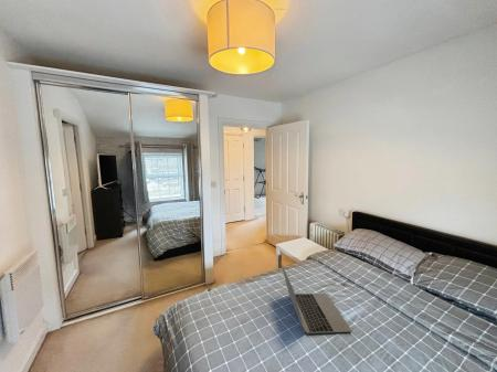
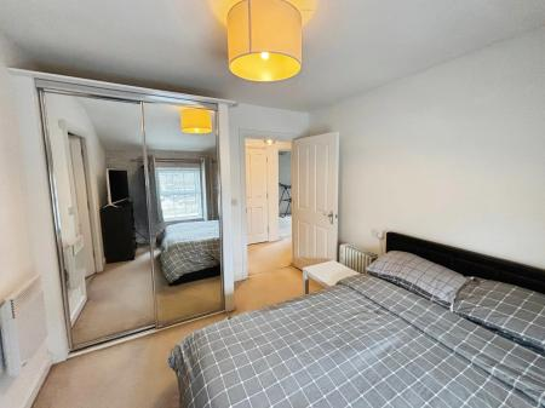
- laptop [279,262,352,334]
